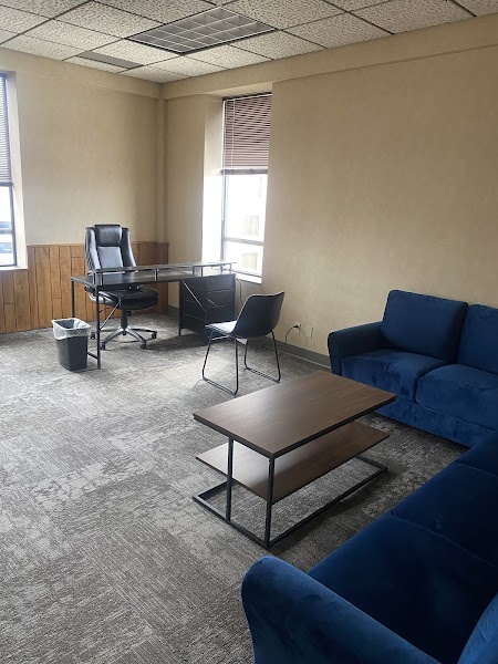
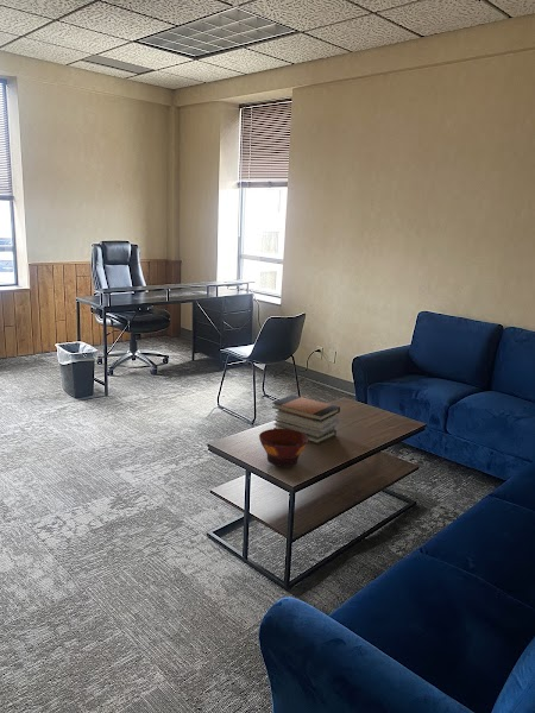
+ bowl [258,428,309,468]
+ book stack [271,393,341,444]
